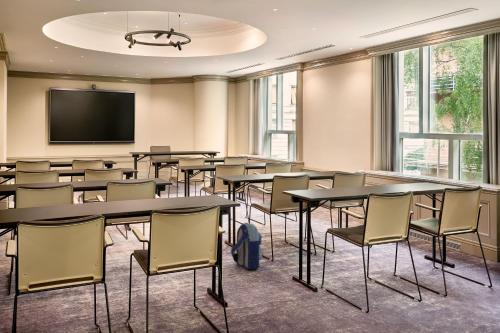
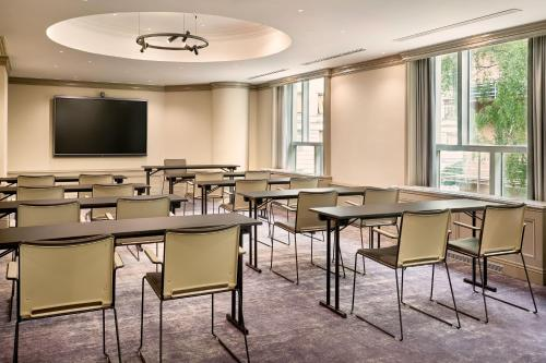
- backpack [230,222,263,270]
